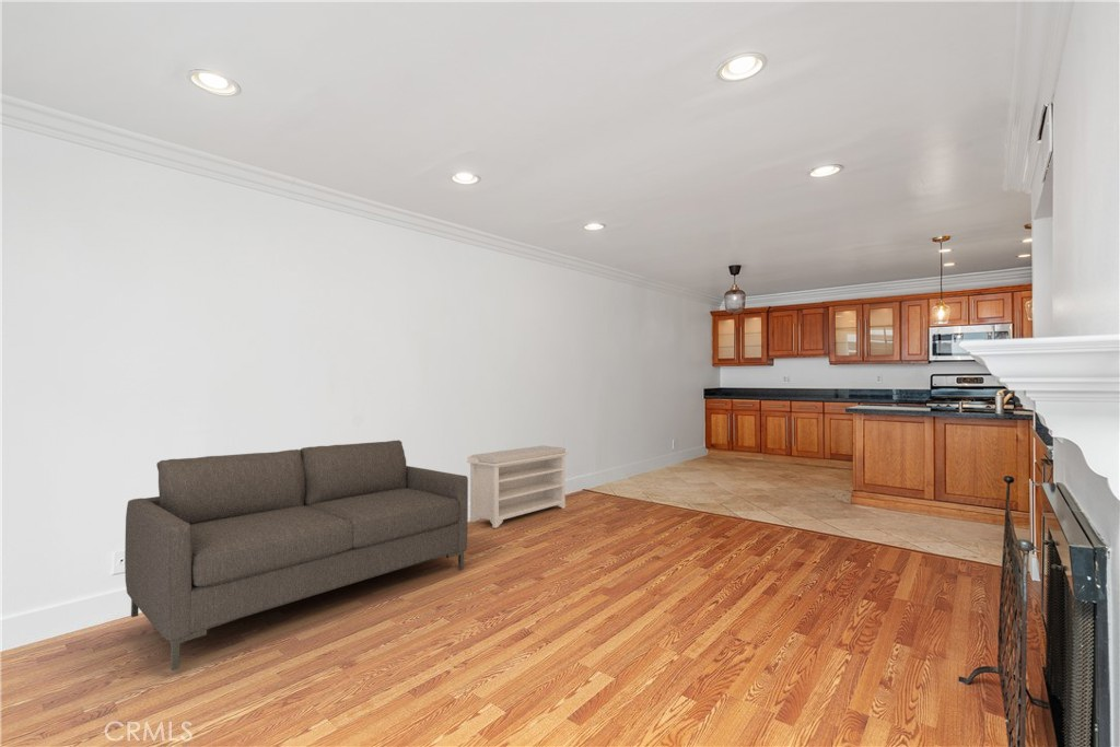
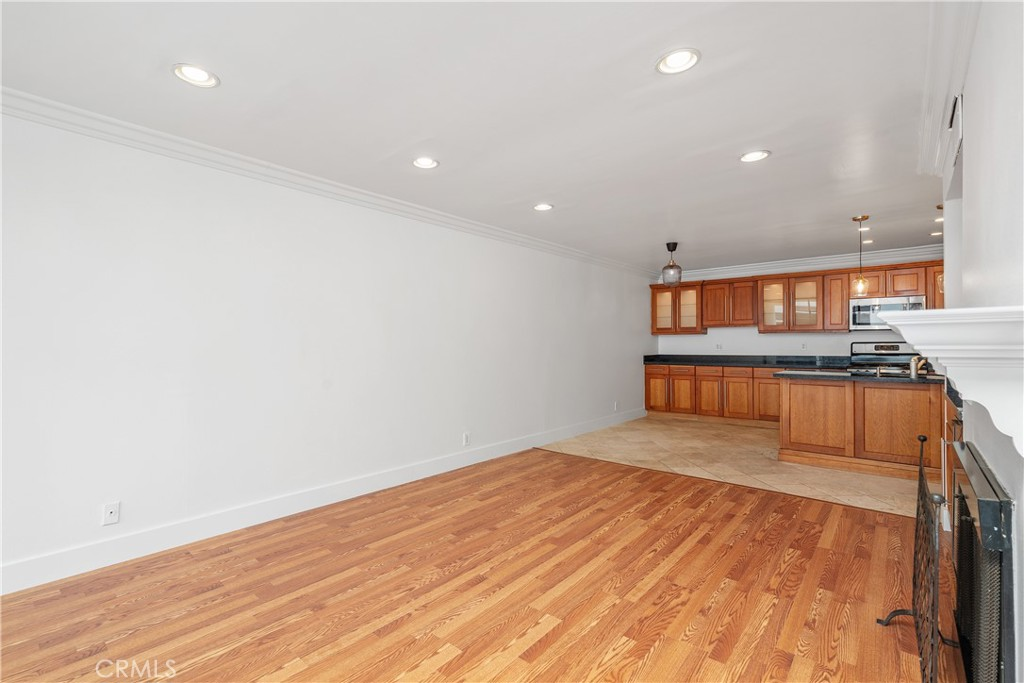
- bench [466,445,570,529]
- sofa [124,439,469,672]
